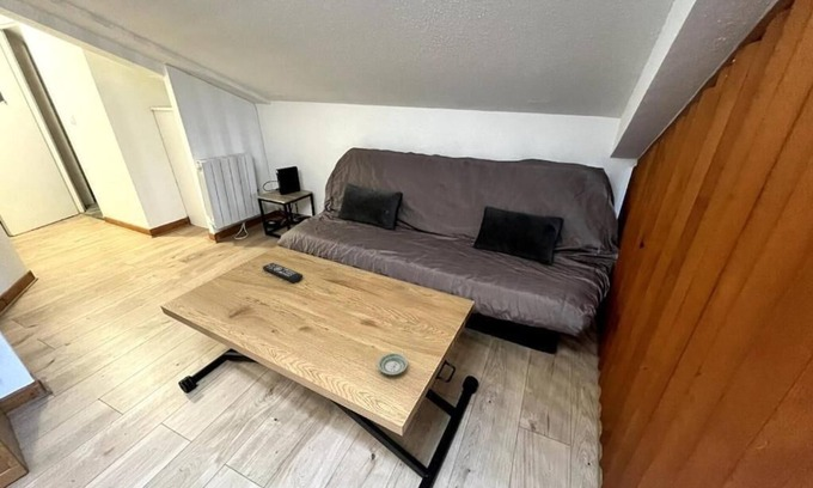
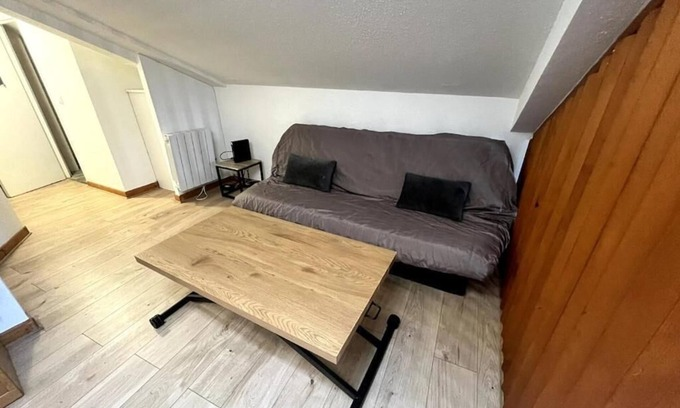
- remote control [261,262,304,283]
- saucer [377,352,409,376]
